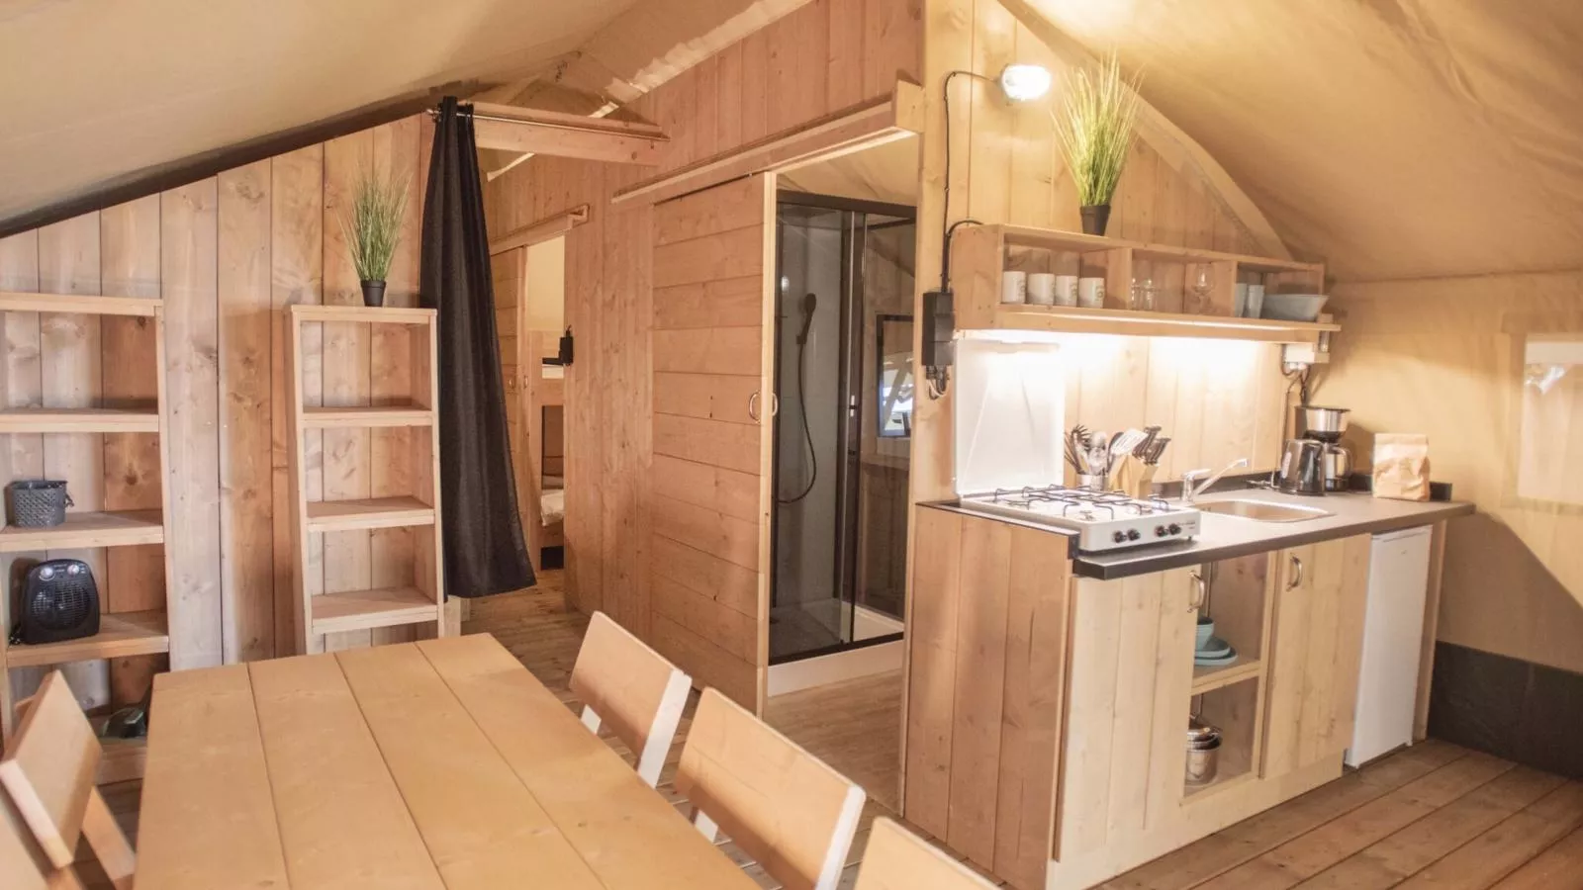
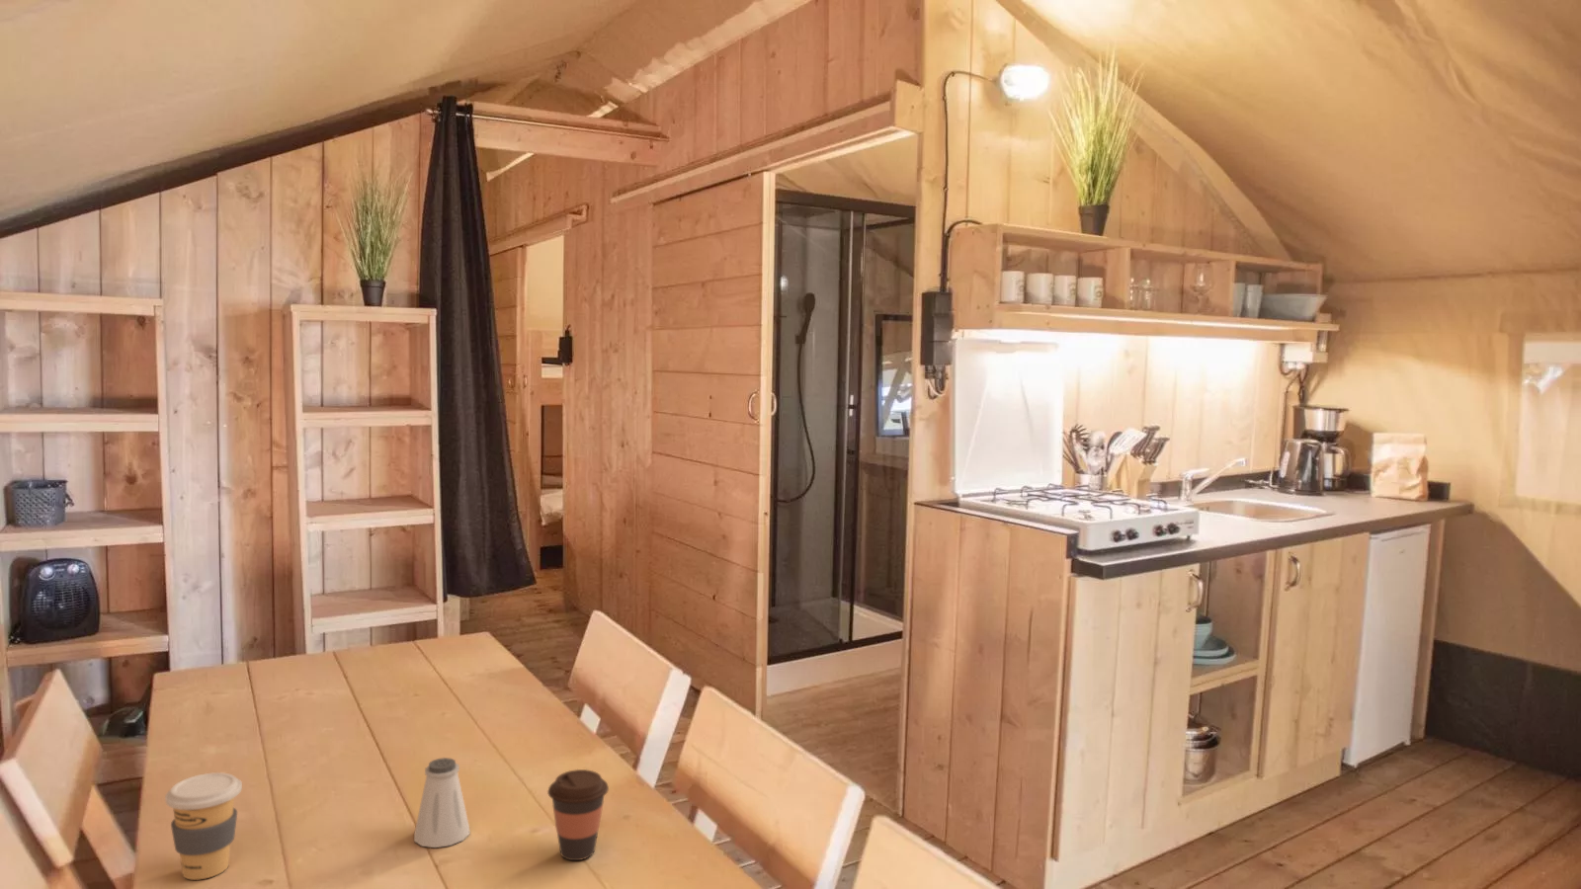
+ coffee cup [546,769,609,862]
+ coffee cup [164,772,243,881]
+ saltshaker [413,757,471,849]
